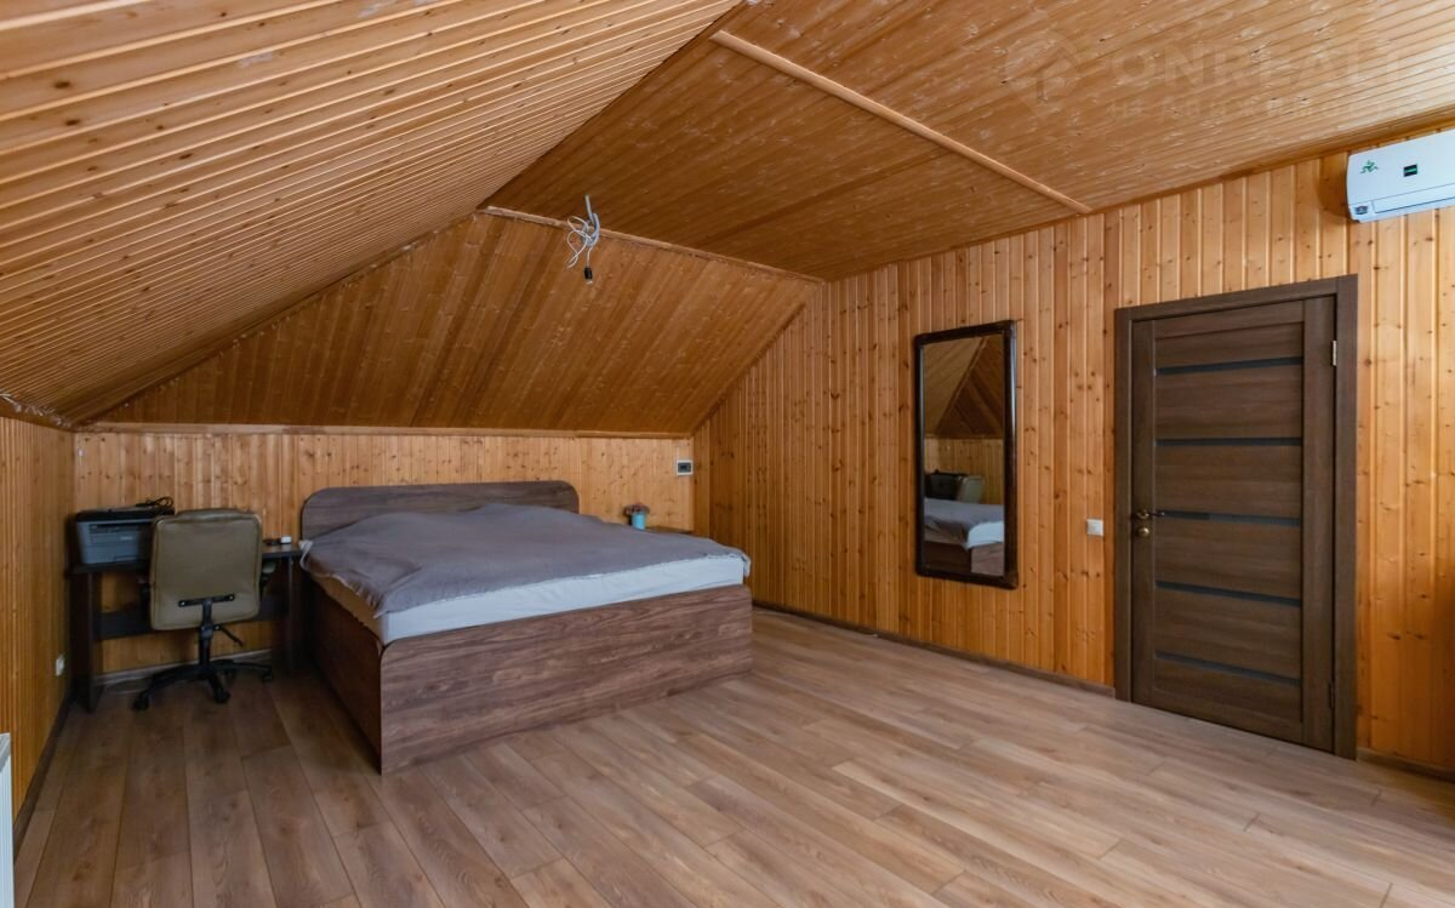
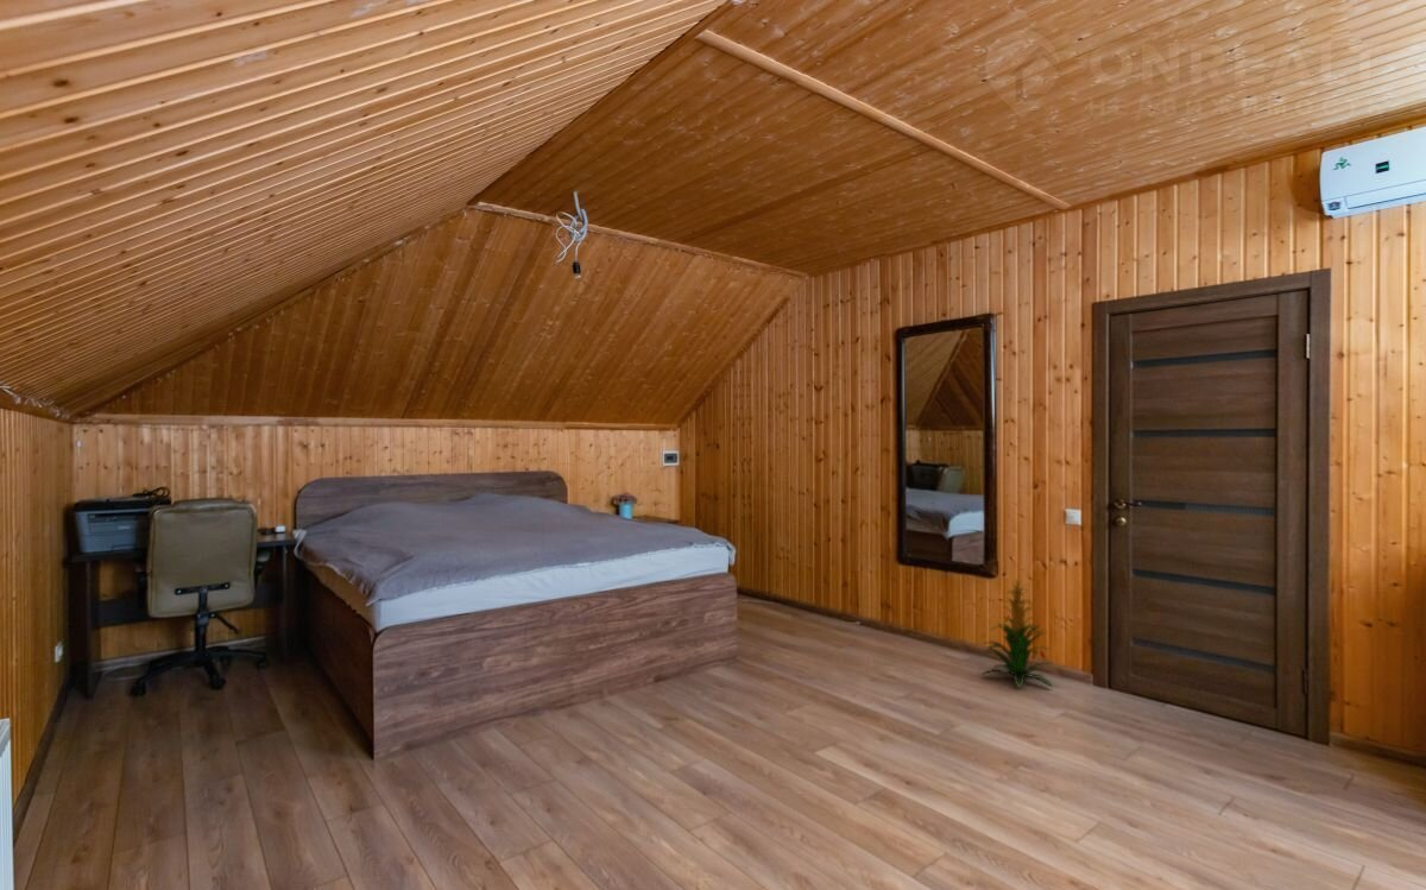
+ indoor plant [980,573,1054,689]
